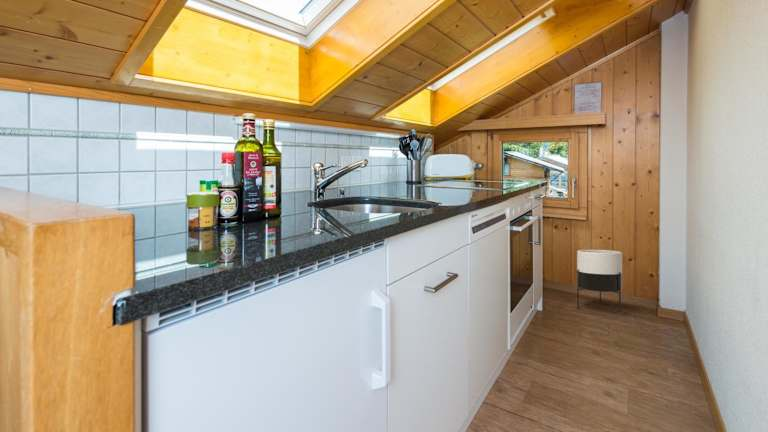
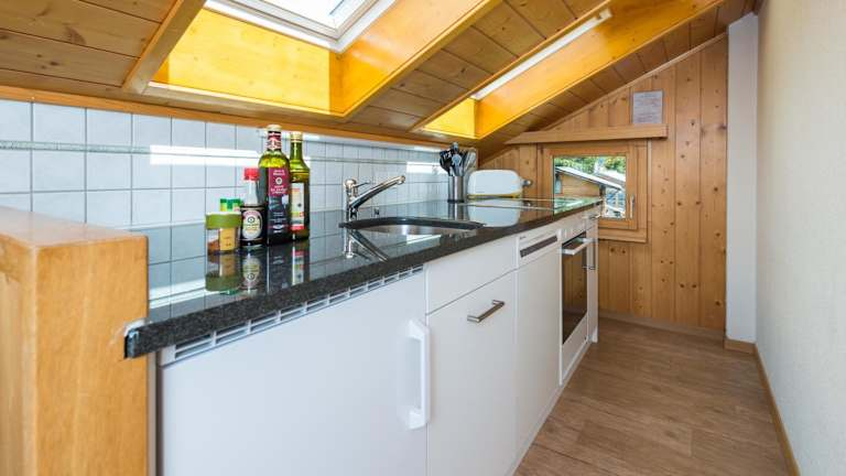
- planter [576,249,623,314]
